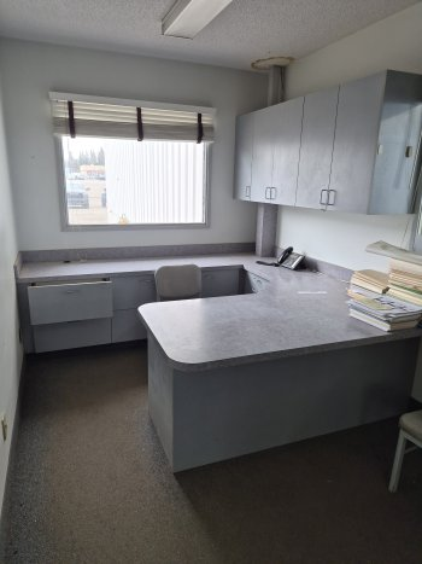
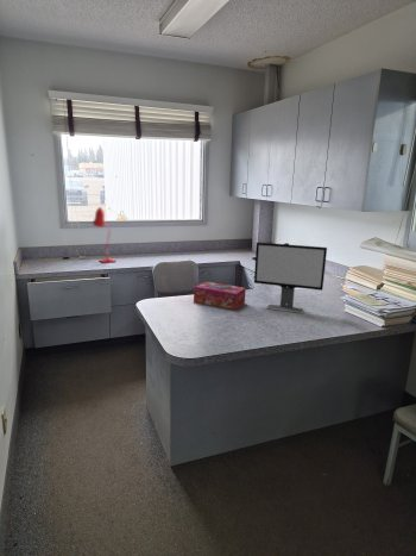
+ computer monitor [253,242,328,314]
+ desk lamp [92,206,118,264]
+ tissue box [193,281,247,311]
